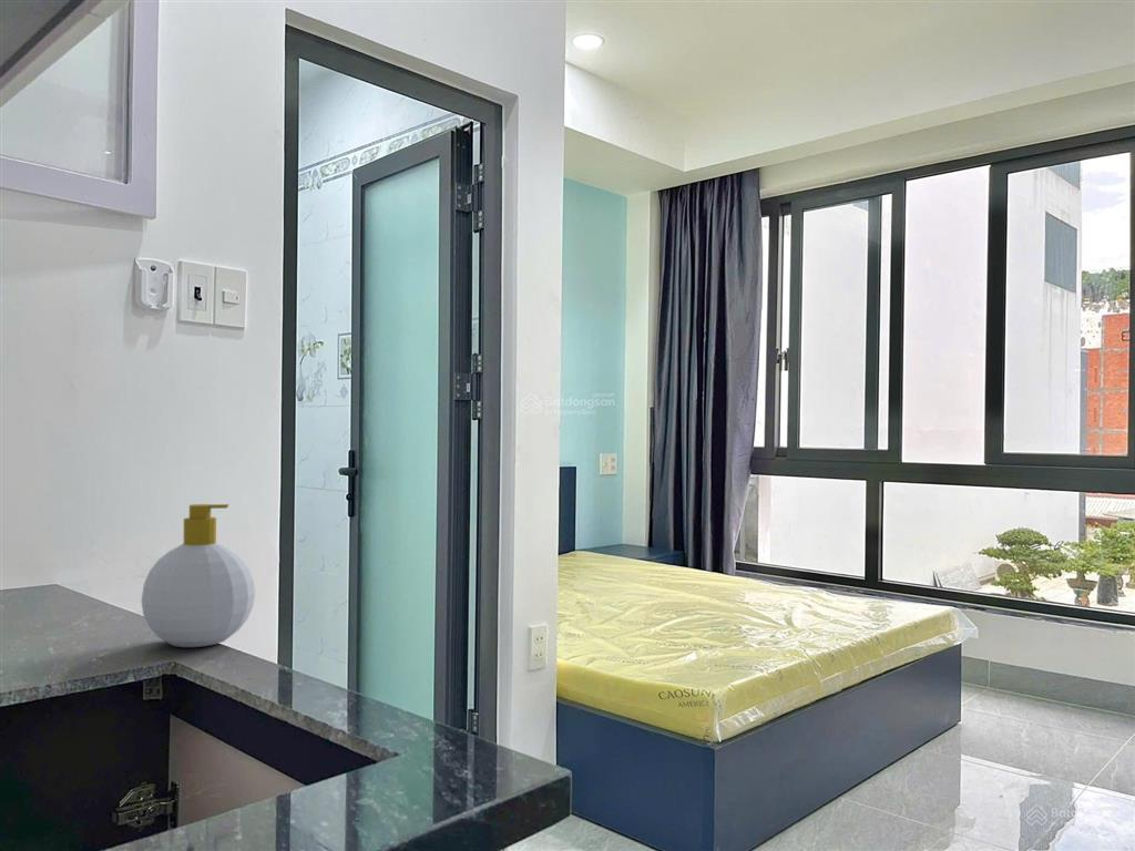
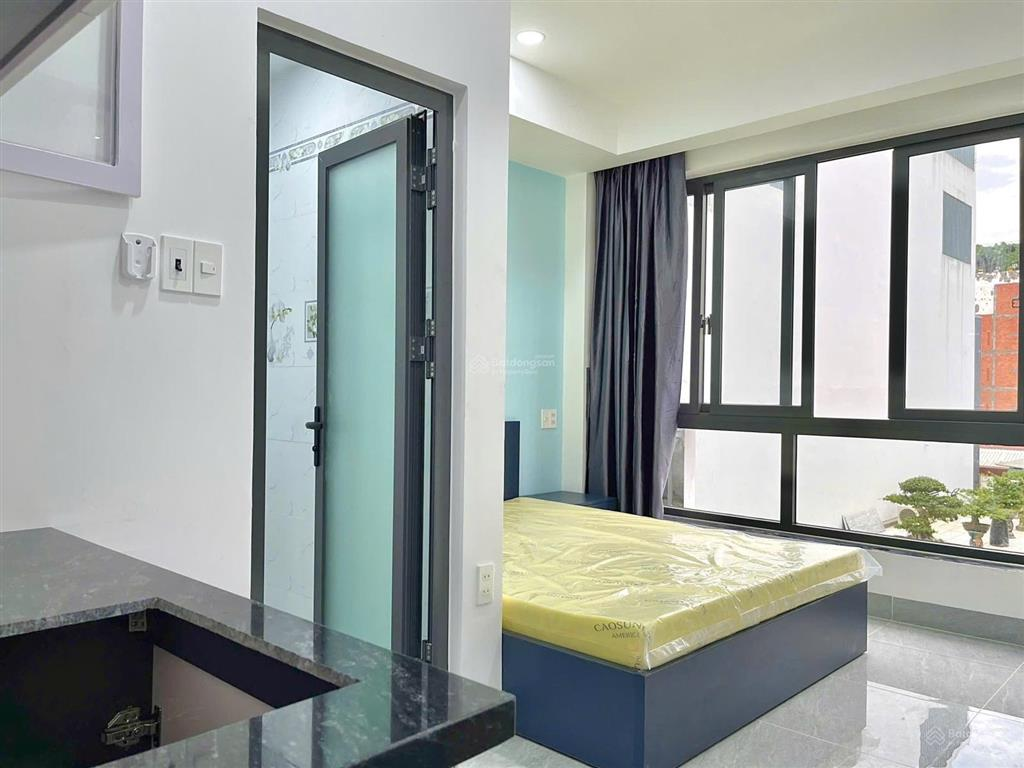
- soap bottle [141,503,256,648]
